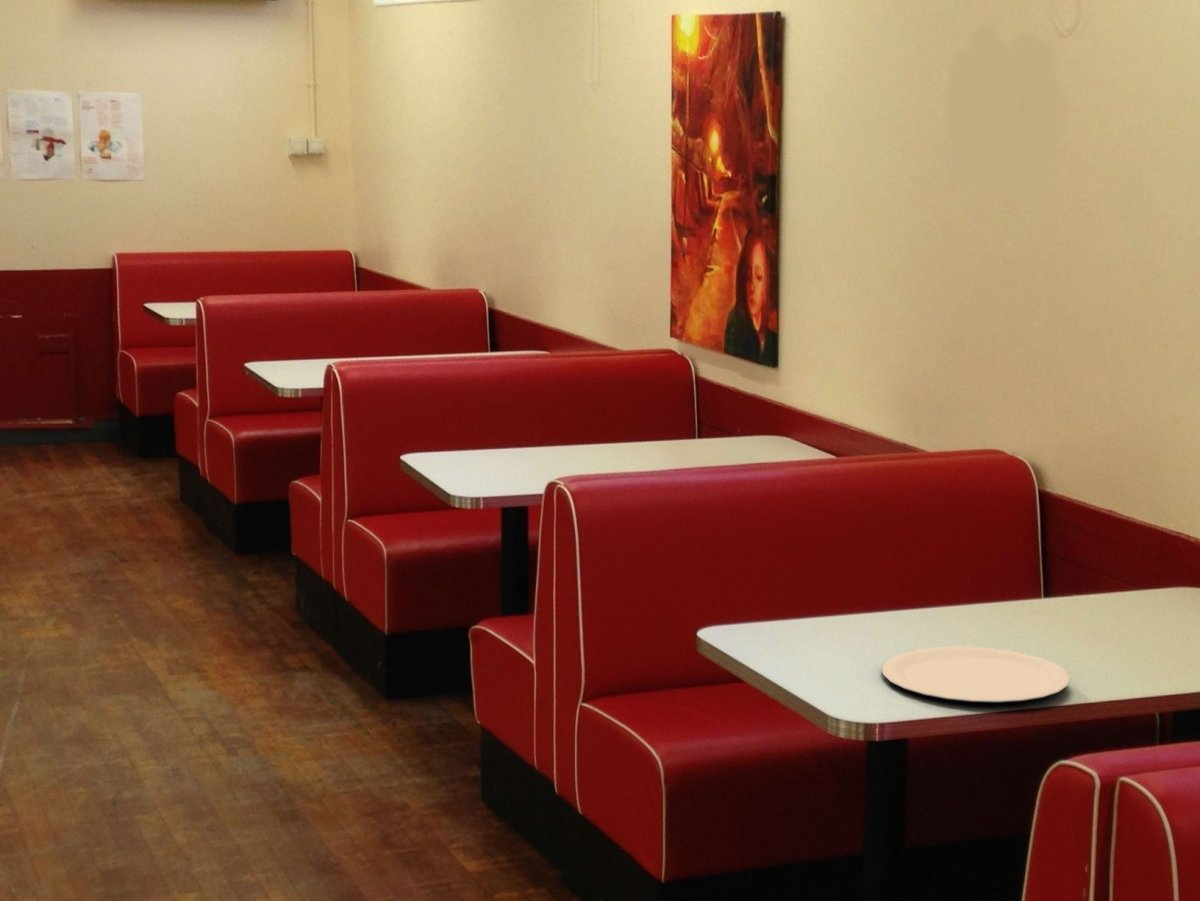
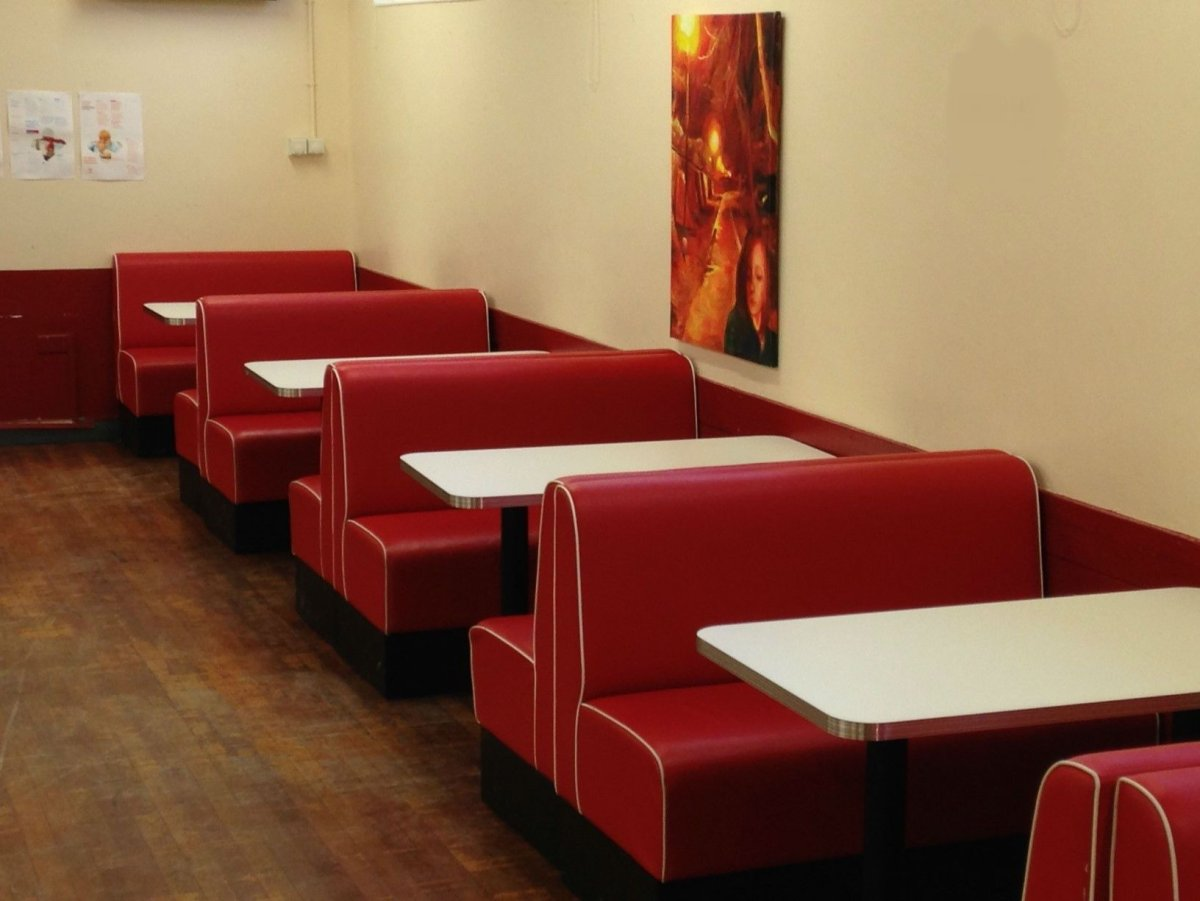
- plate [881,646,1071,704]
